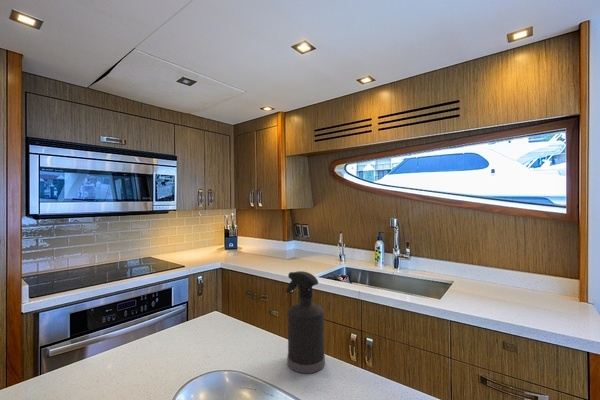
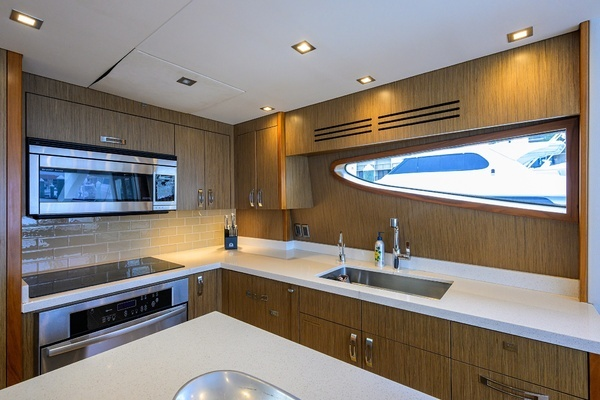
- spray bottle [285,270,326,374]
